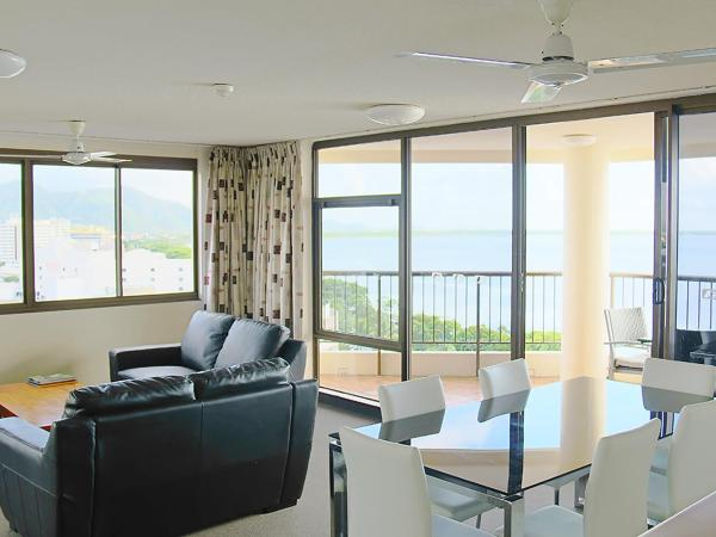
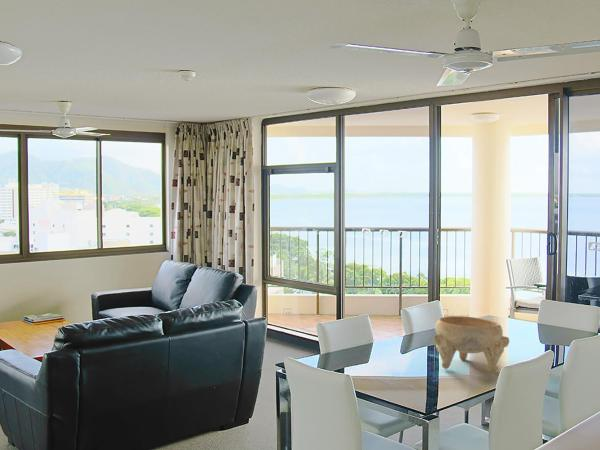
+ decorative bowl [432,315,510,372]
